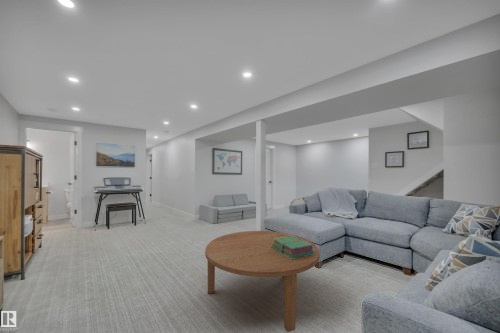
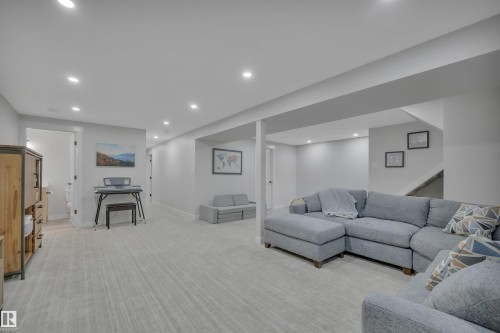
- coffee table [204,230,321,333]
- stack of books [271,236,314,259]
